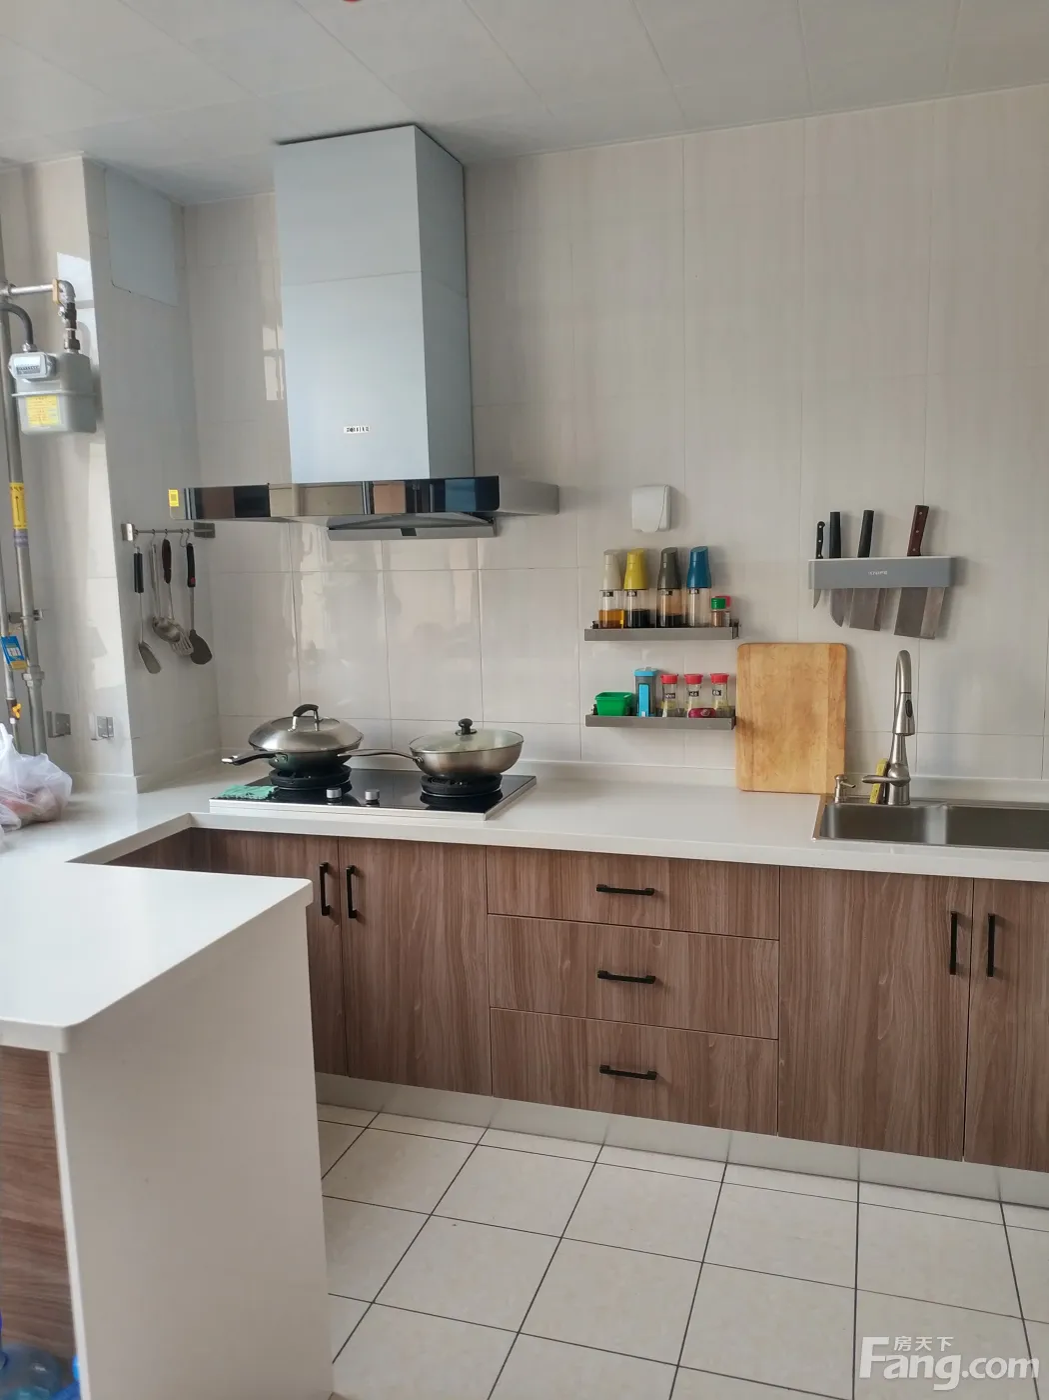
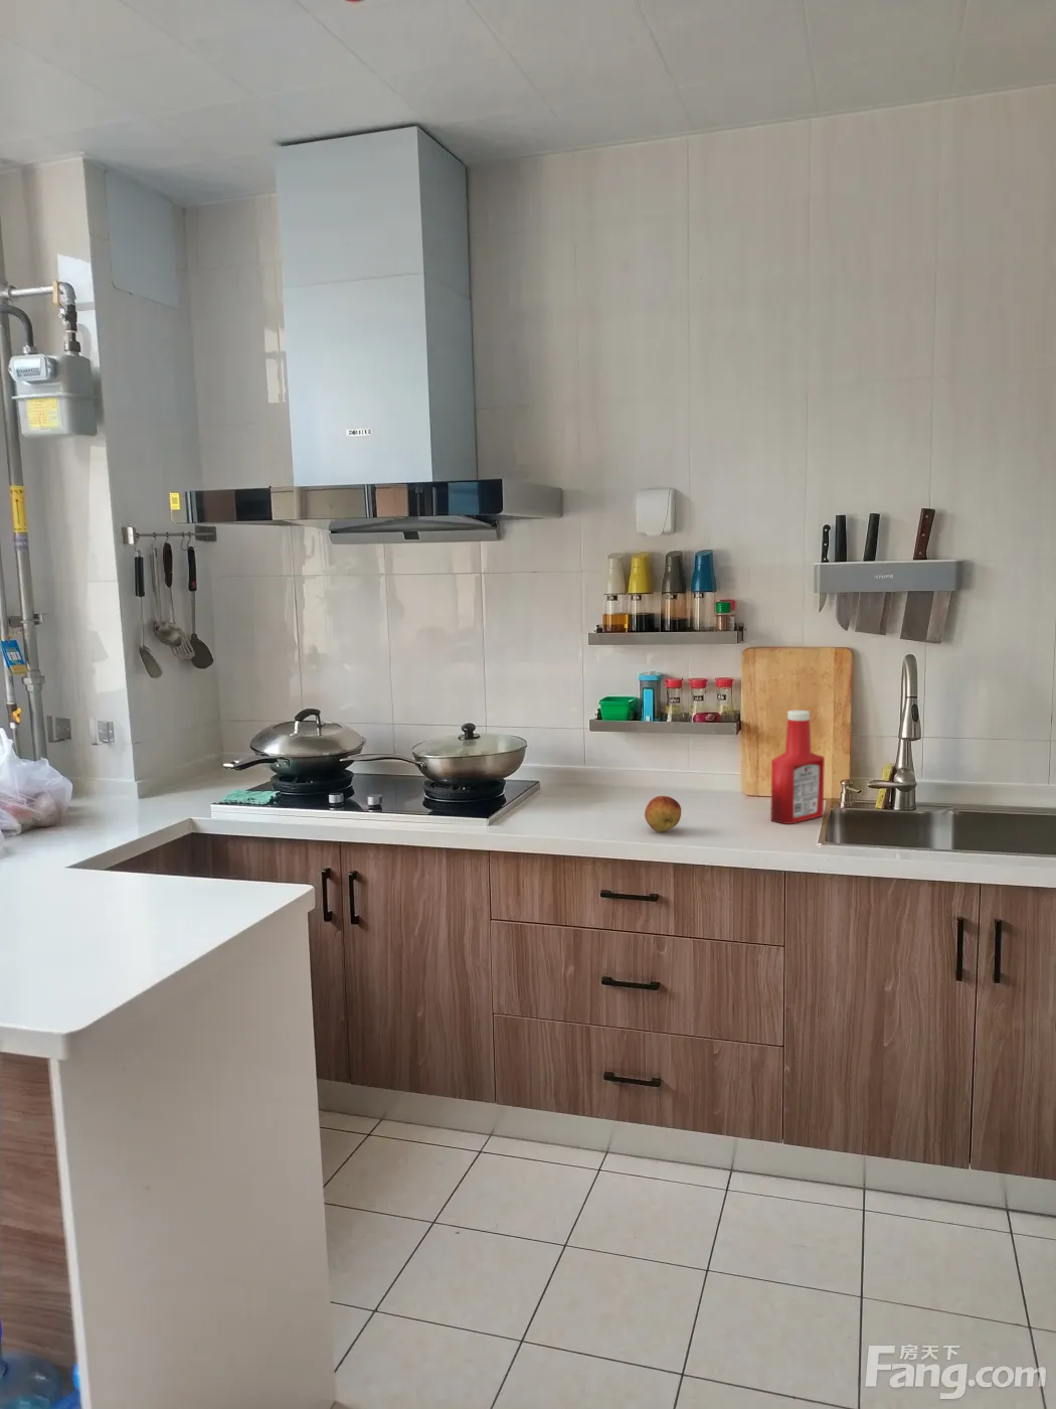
+ soap bottle [770,710,825,825]
+ fruit [643,795,682,832]
